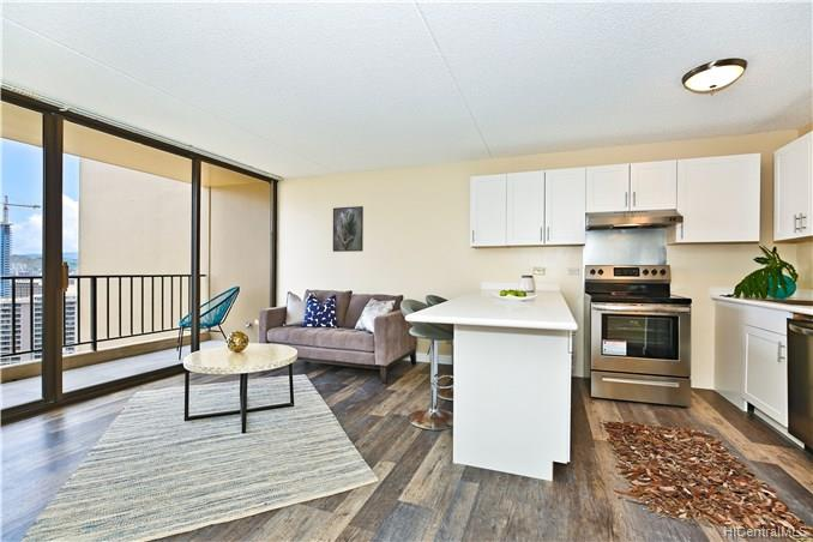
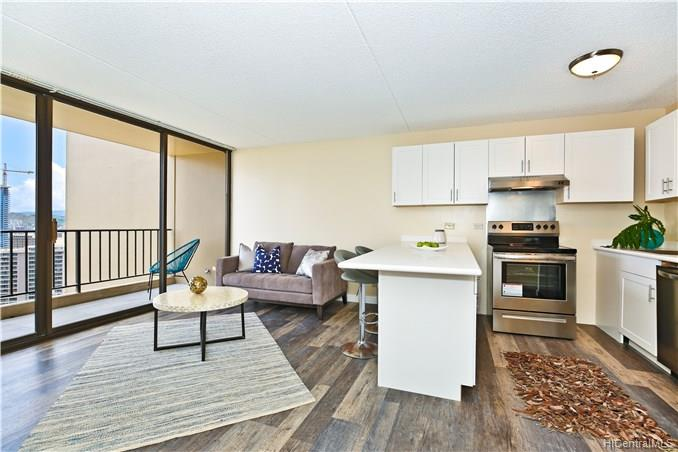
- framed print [332,205,365,253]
